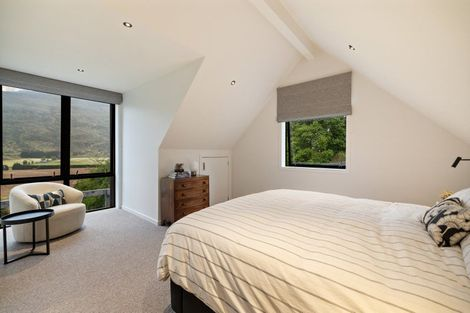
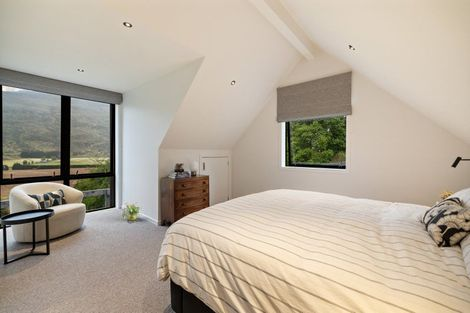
+ potted plant [121,201,142,221]
